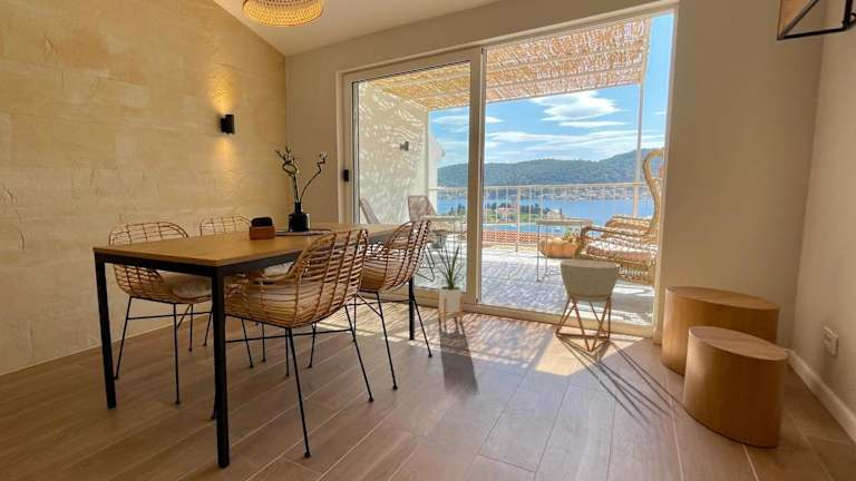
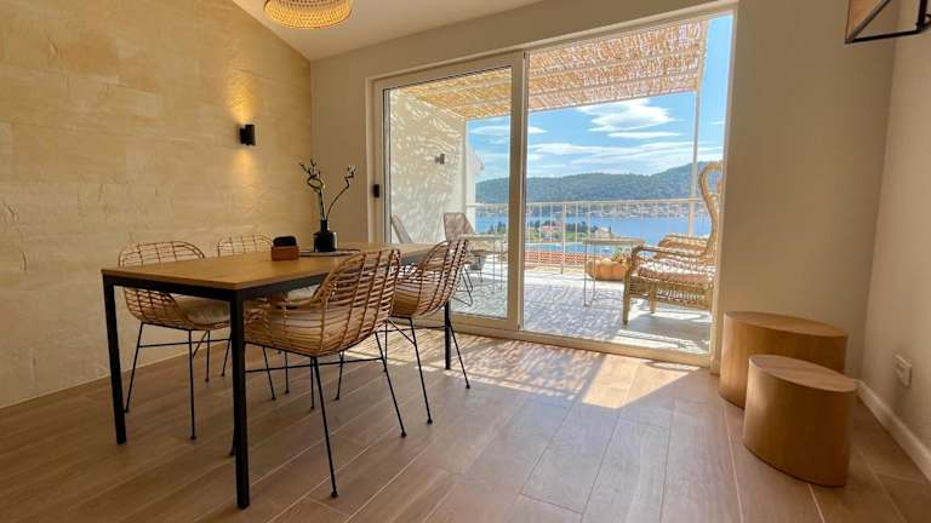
- planter [554,258,622,353]
- house plant [427,236,474,325]
